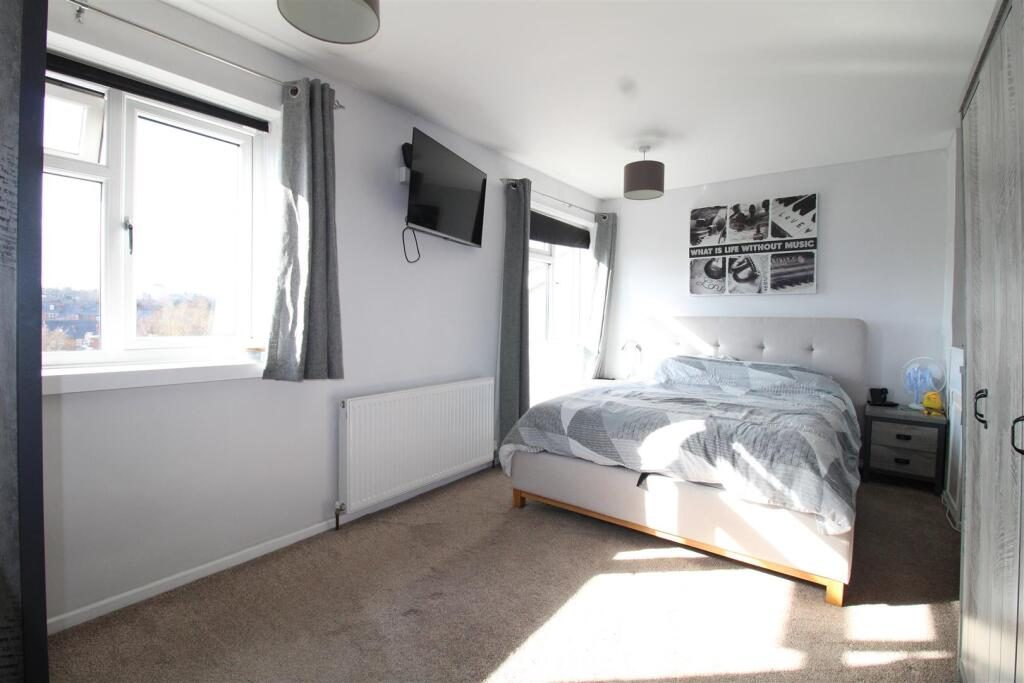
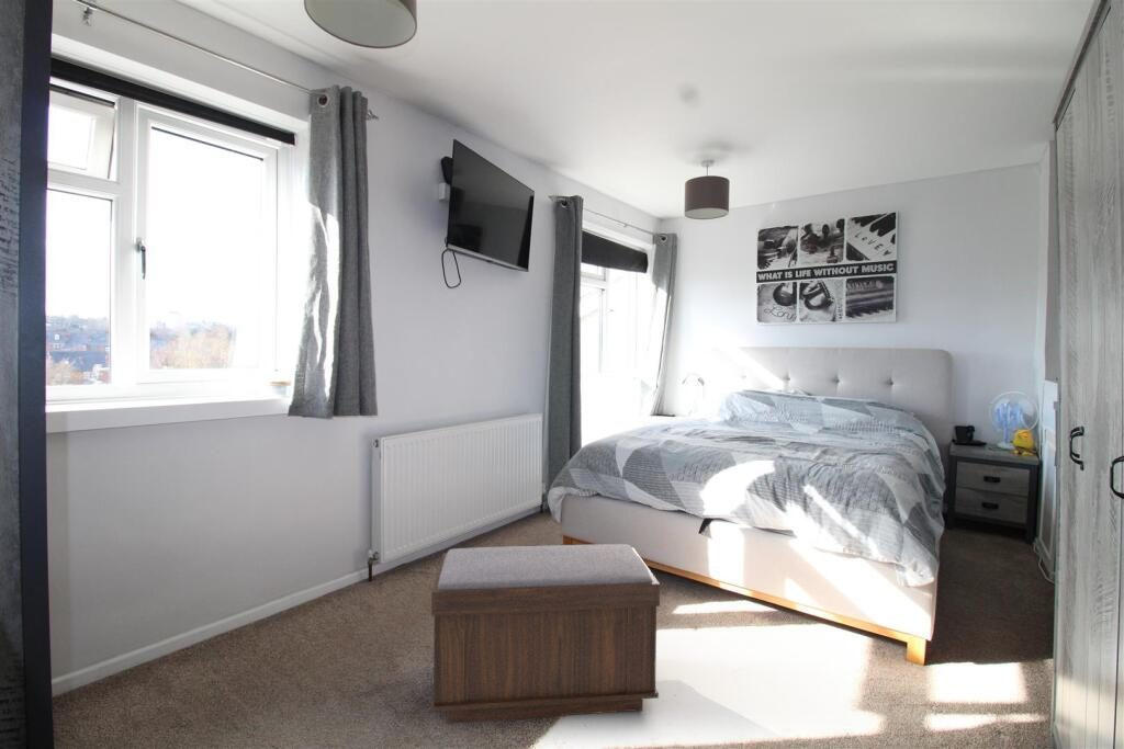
+ bench [430,543,661,725]
